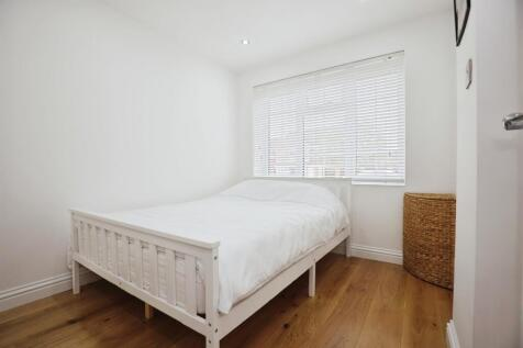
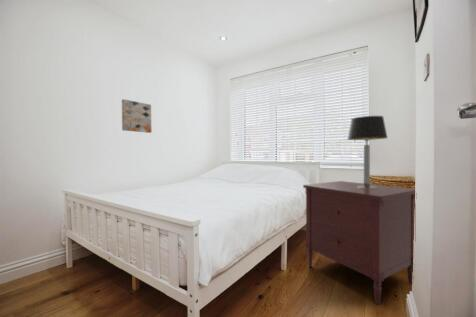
+ wall art [121,98,152,134]
+ dresser [302,180,416,306]
+ table lamp [346,115,389,189]
